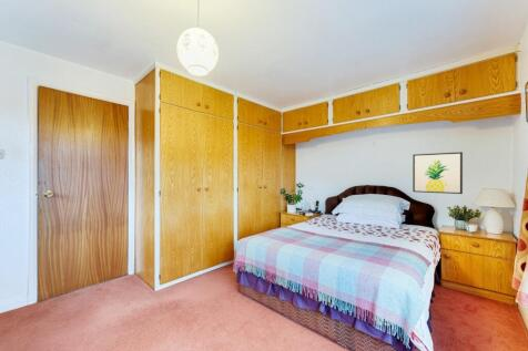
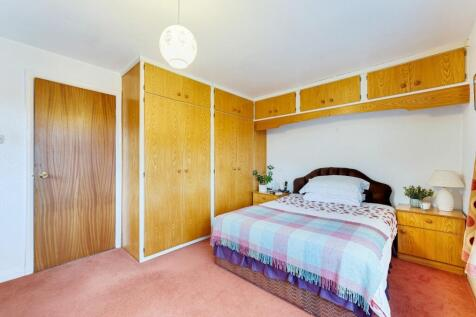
- wall art [412,151,464,195]
